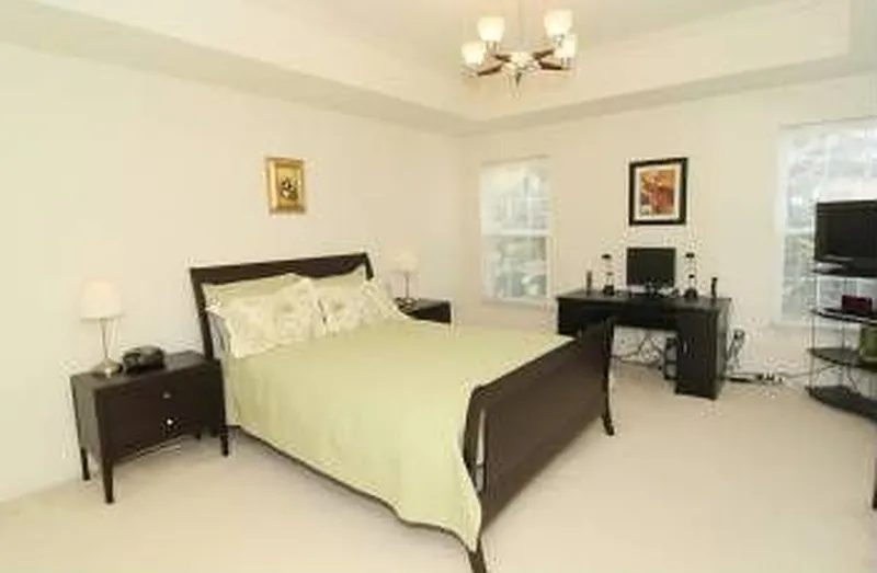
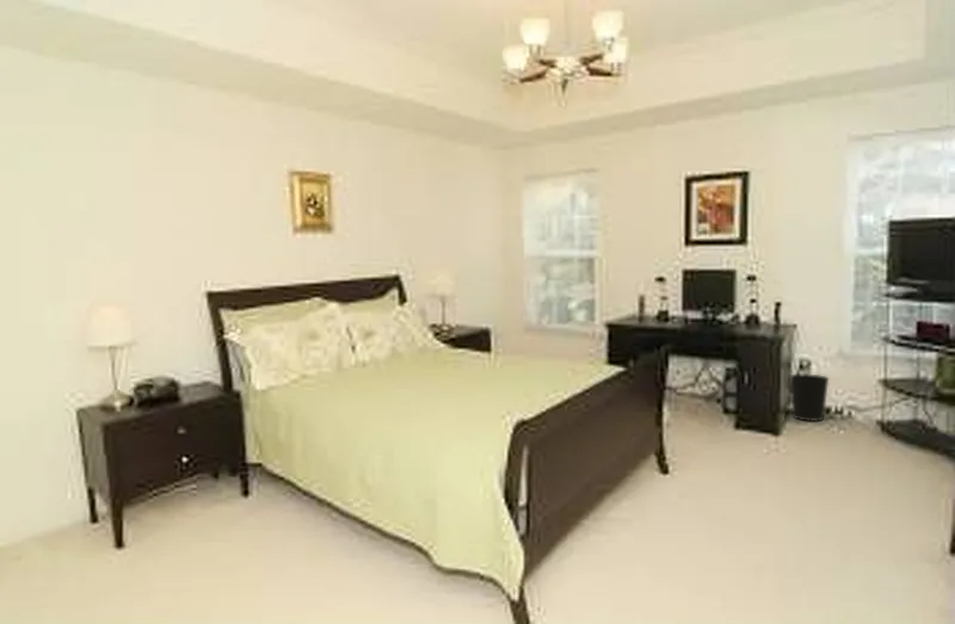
+ wastebasket [789,373,831,422]
